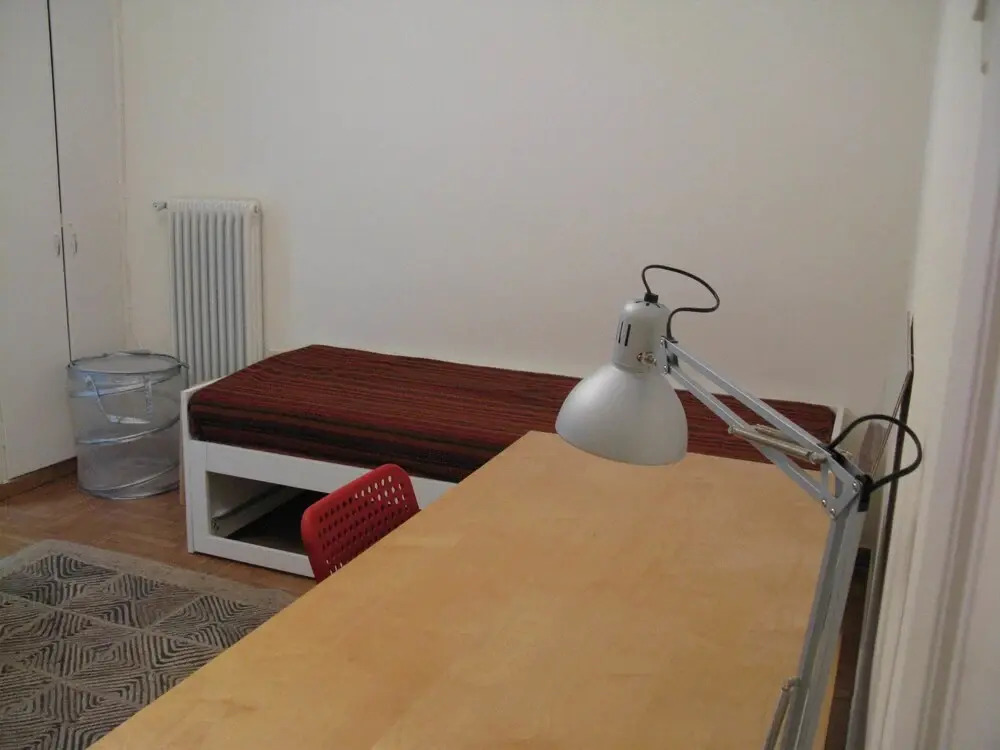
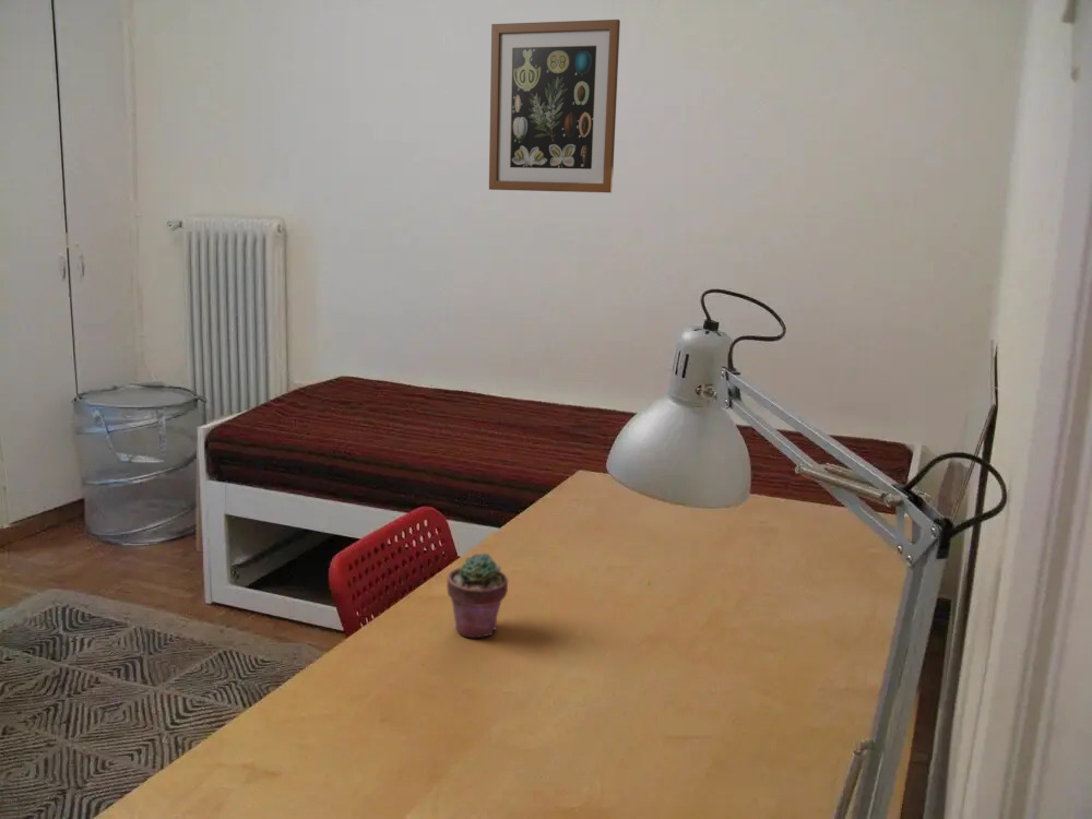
+ wall art [488,19,621,194]
+ potted succulent [447,553,509,639]
